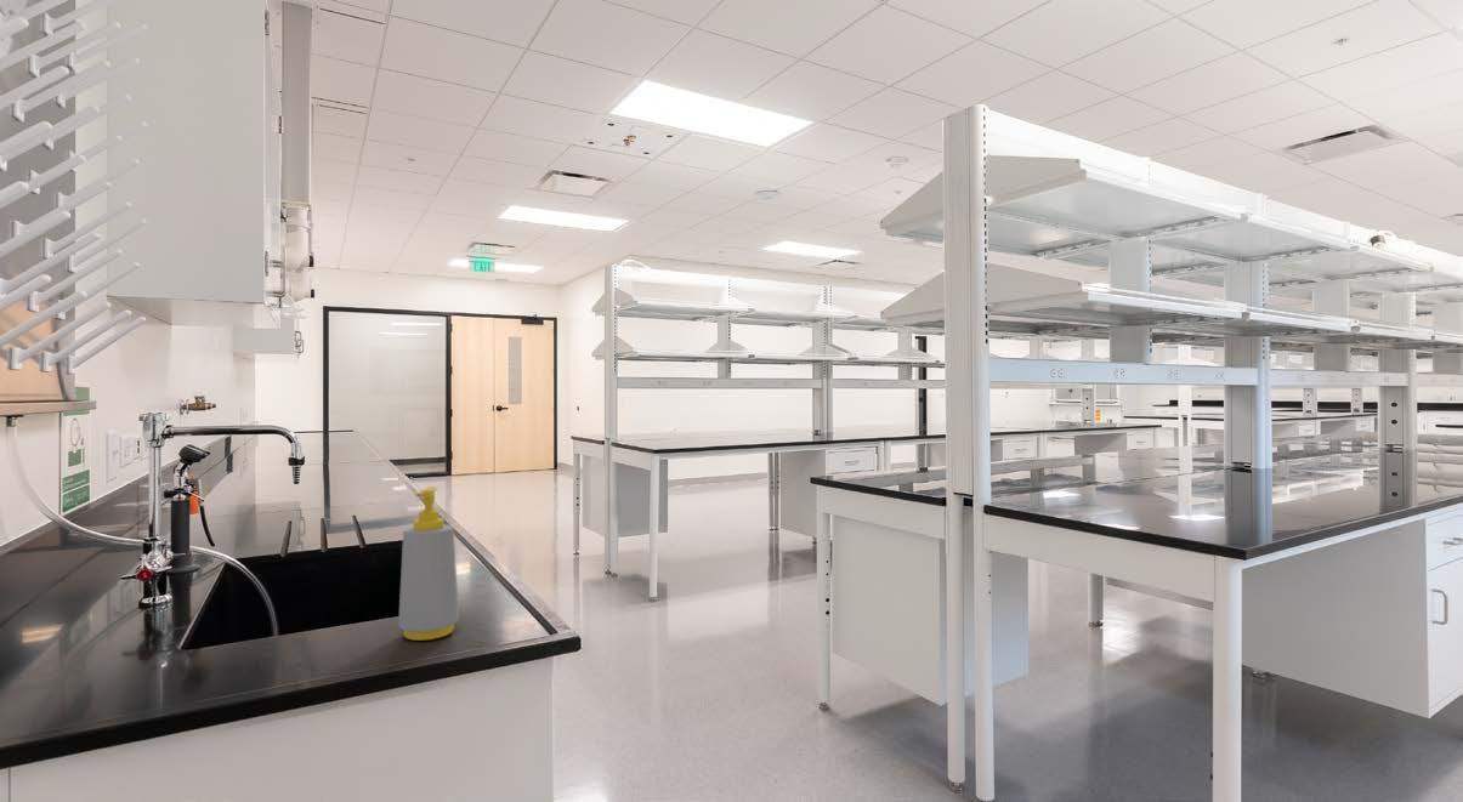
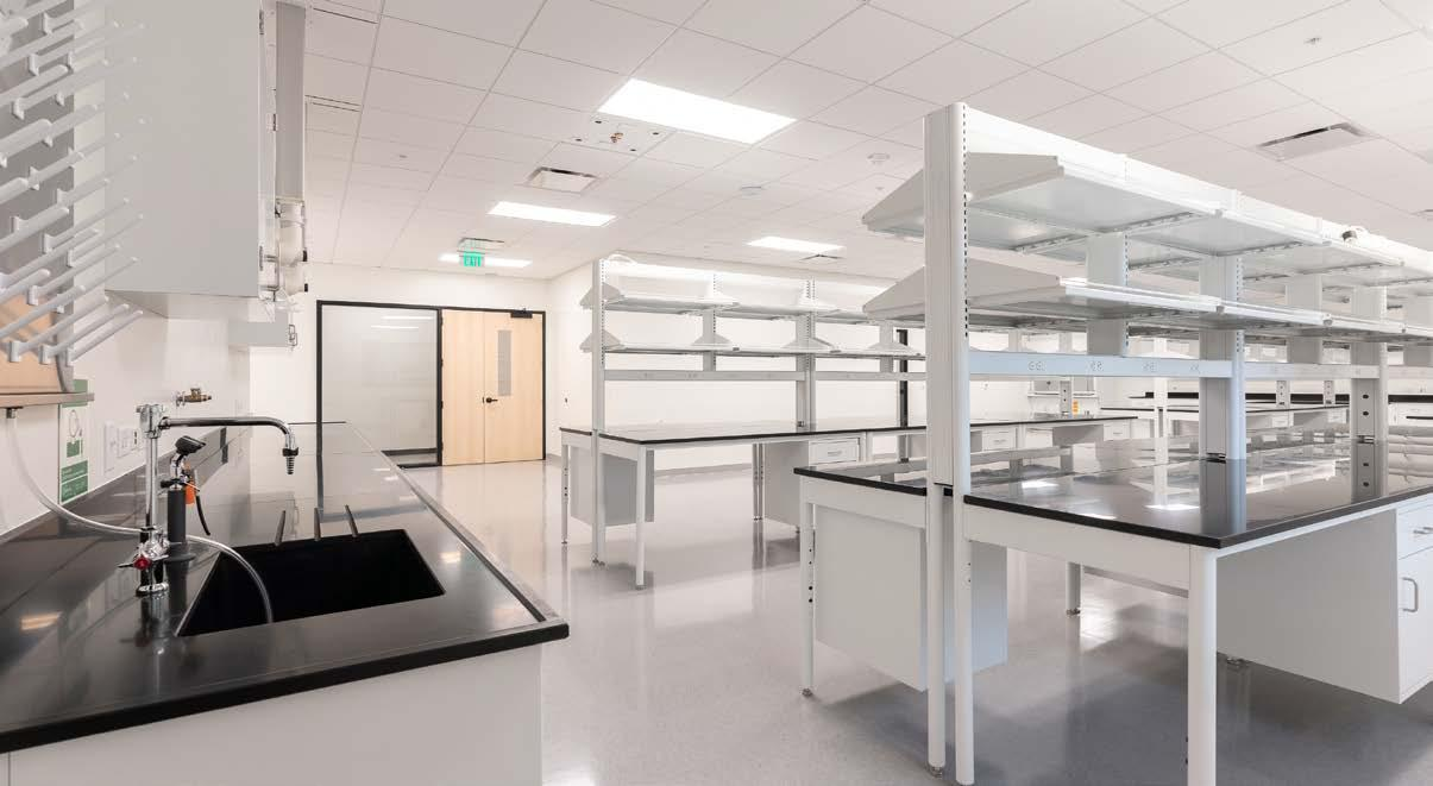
- soap bottle [397,485,460,642]
